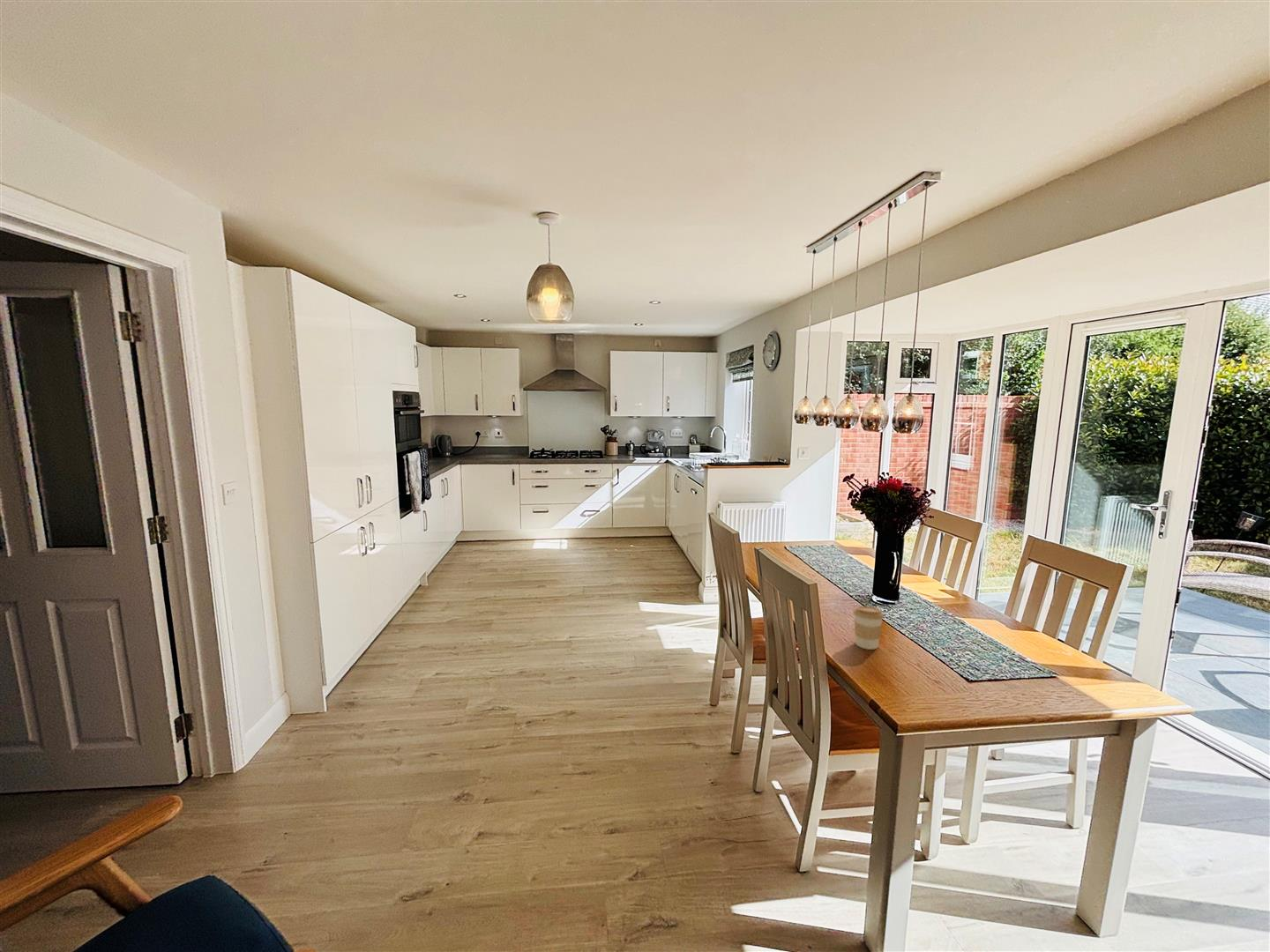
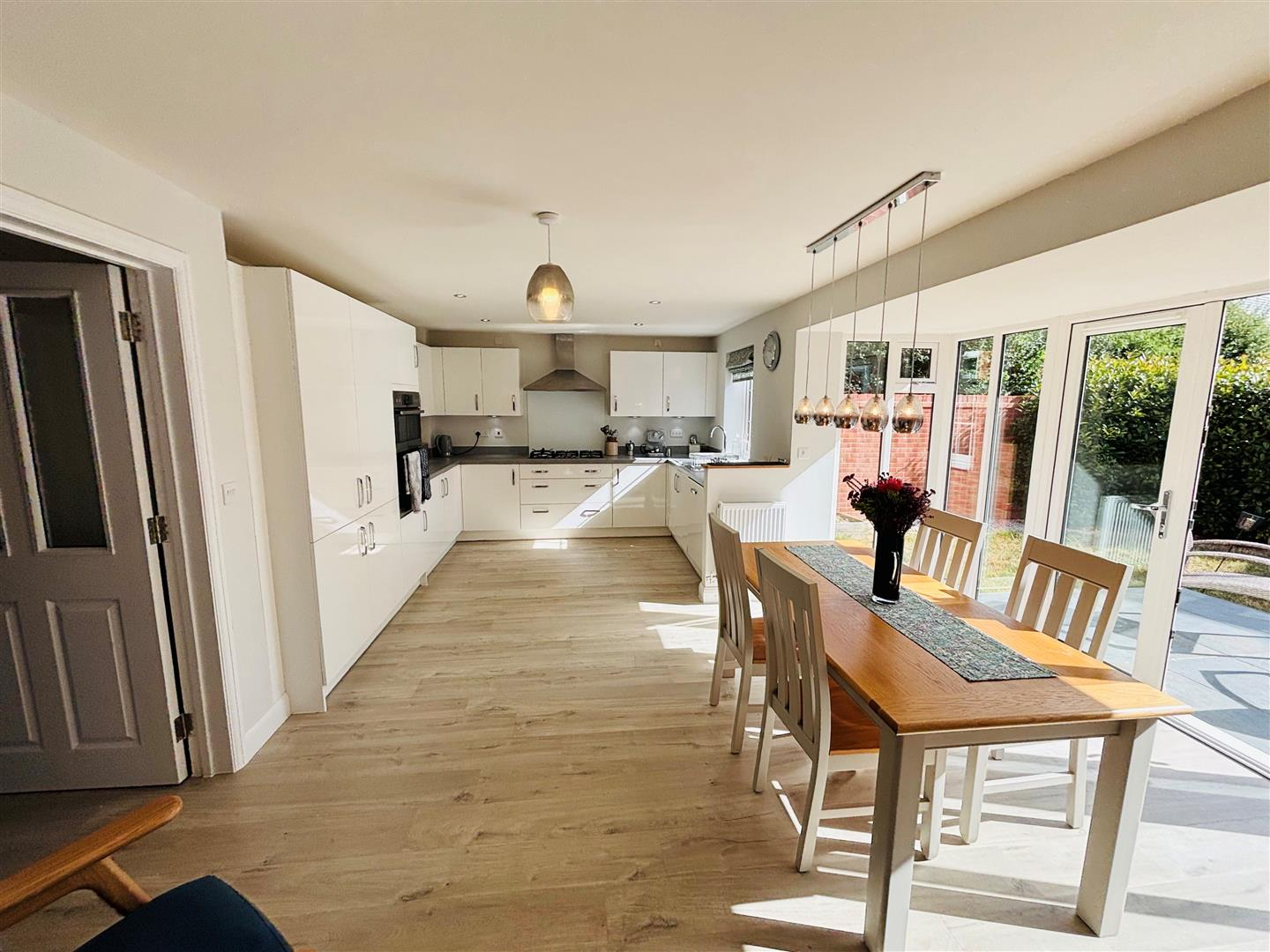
- coffee cup [853,606,885,651]
